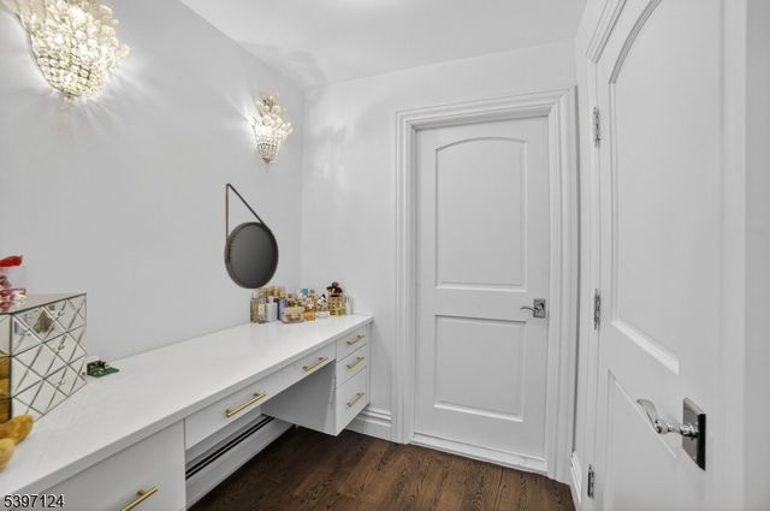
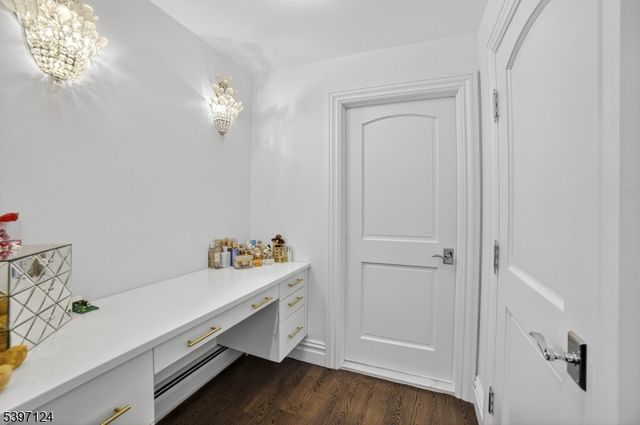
- home mirror [223,182,280,291]
